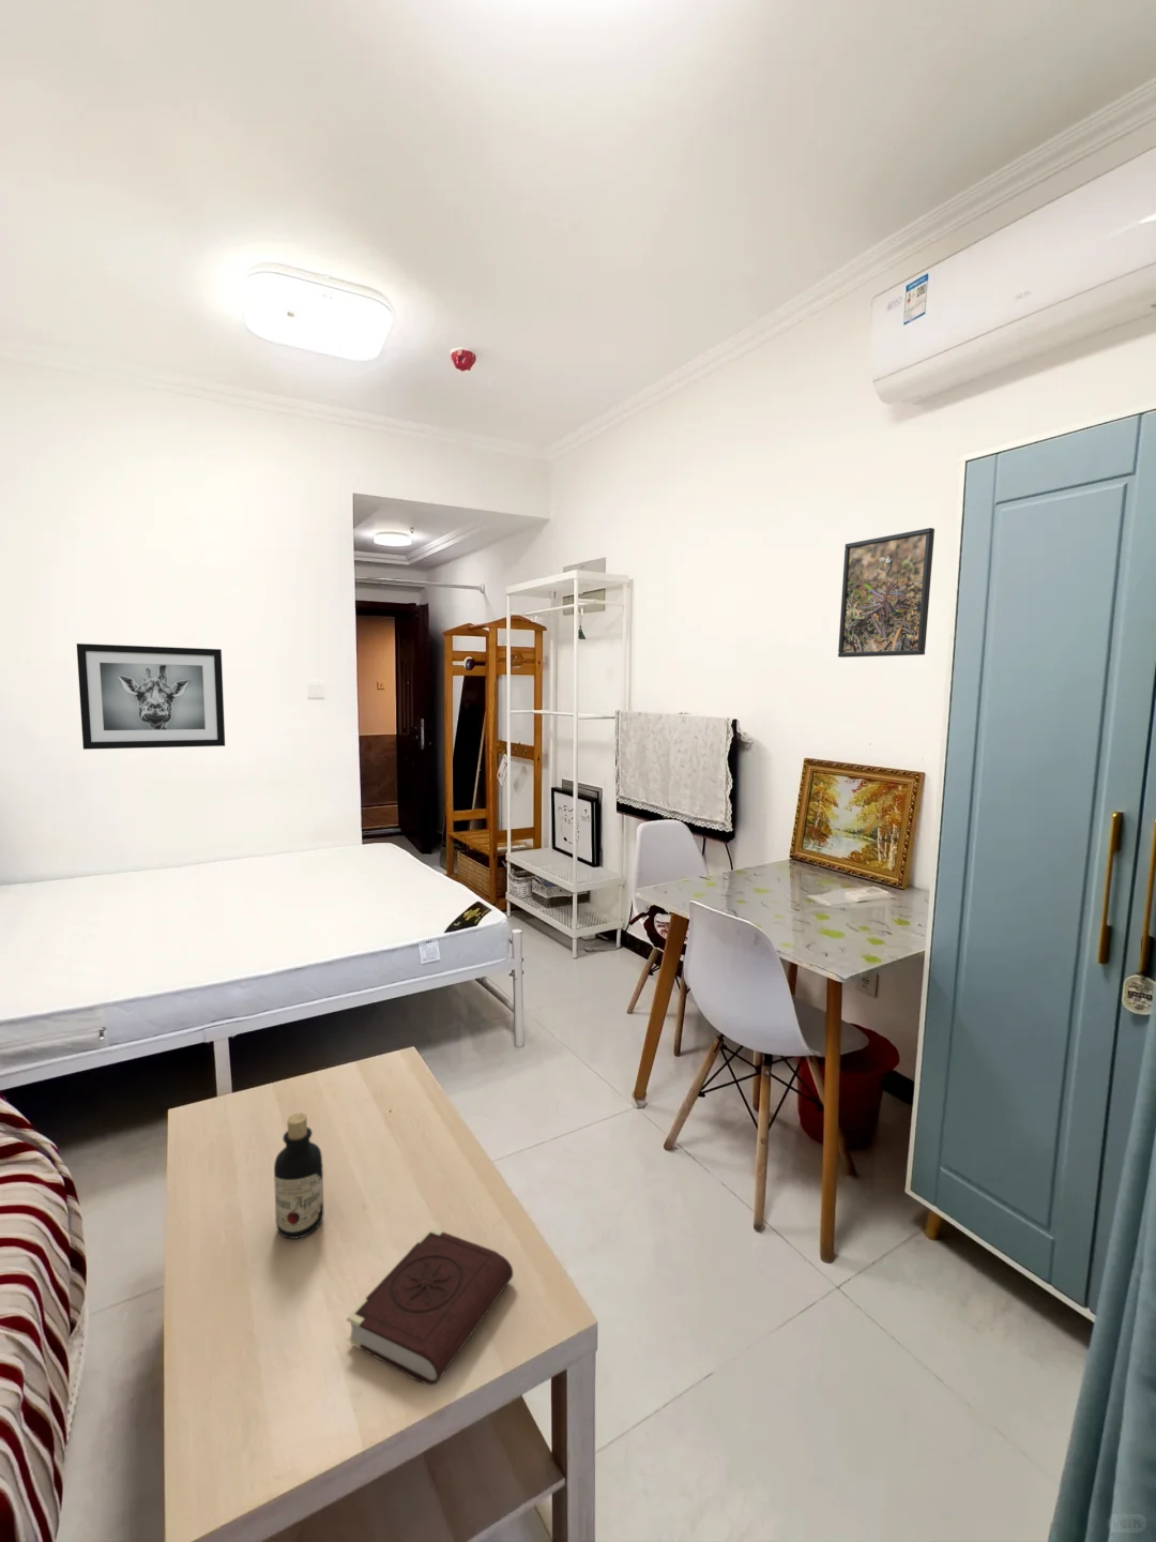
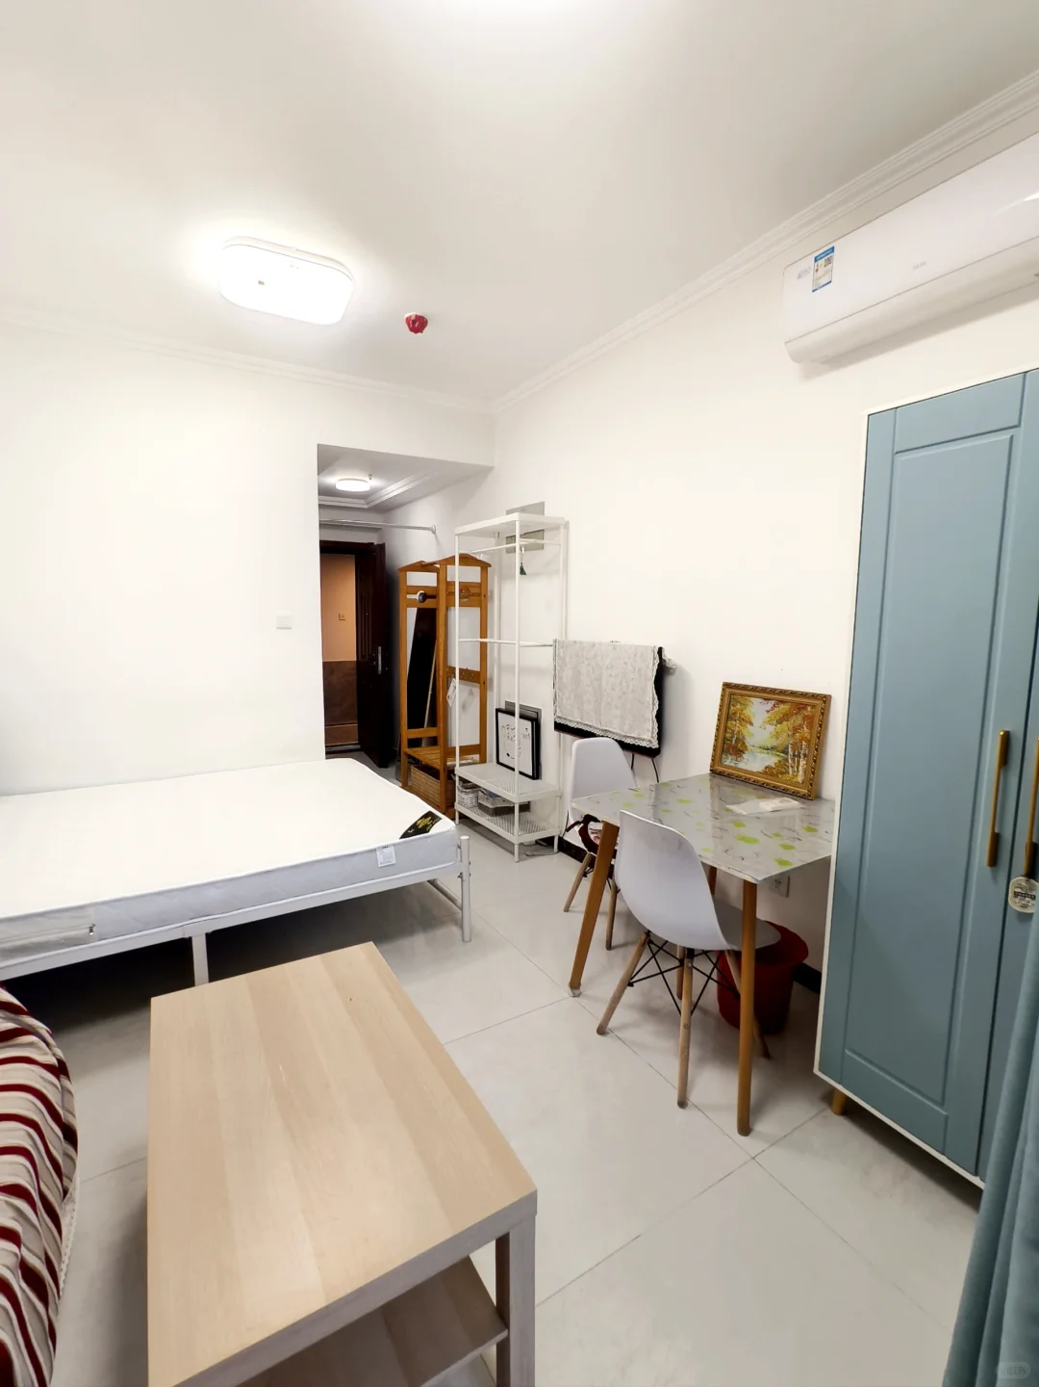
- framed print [837,527,935,658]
- wall art [76,642,226,750]
- bottle [273,1111,324,1240]
- book [345,1228,514,1385]
